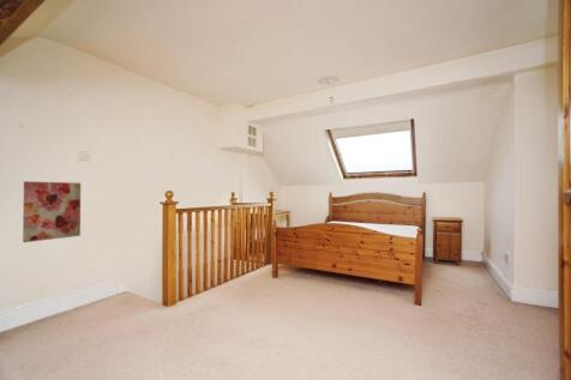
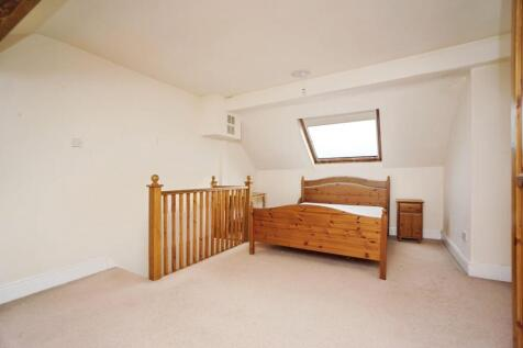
- wall art [22,180,82,243]
